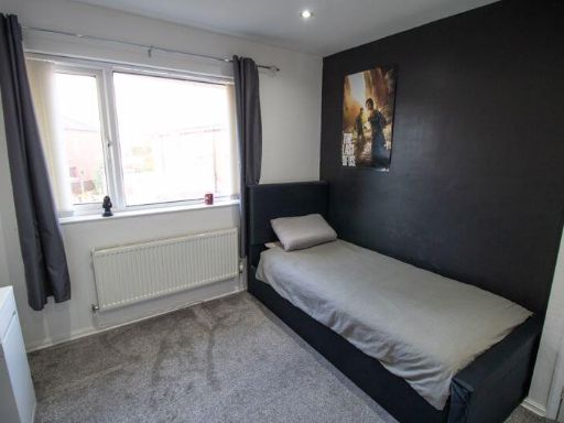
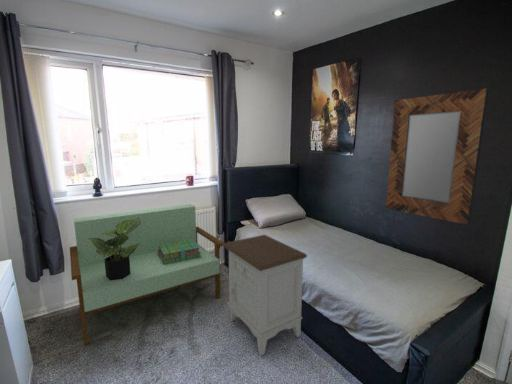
+ home mirror [385,87,490,226]
+ nightstand [222,234,308,357]
+ potted plant [89,218,141,280]
+ loveseat [69,203,225,346]
+ stack of books [158,240,201,265]
